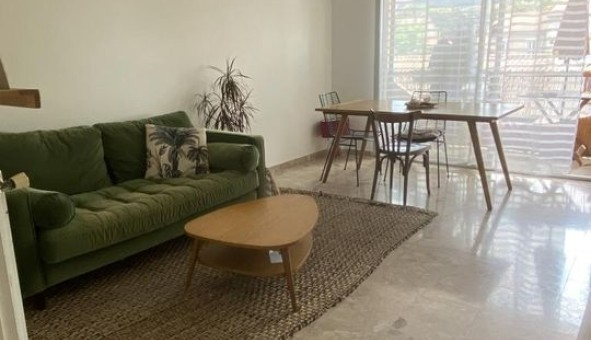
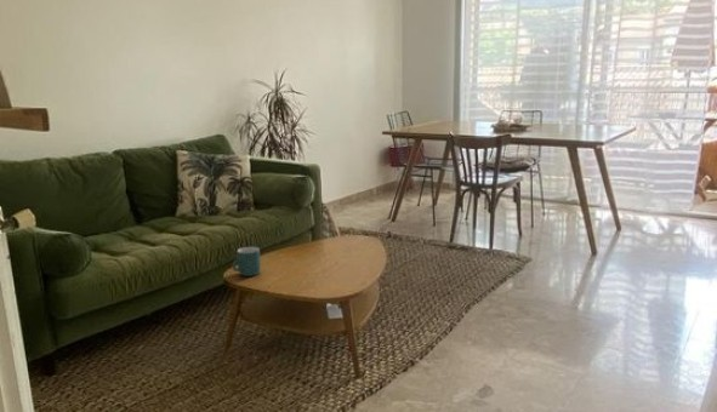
+ mug [231,246,262,277]
